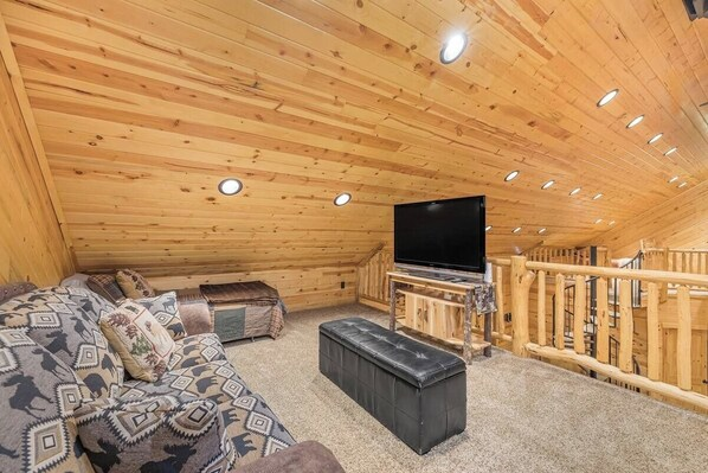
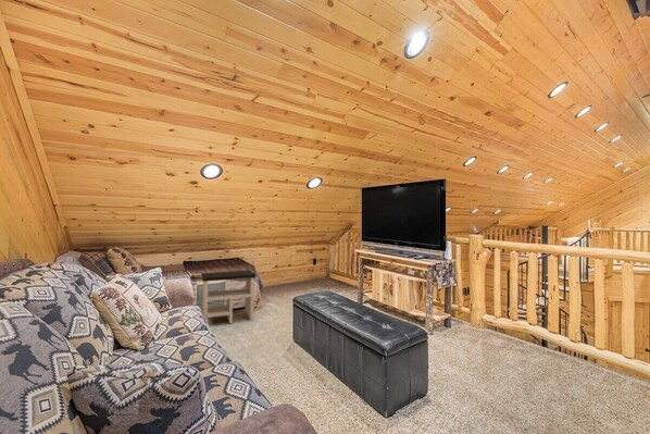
+ side table [200,269,257,324]
